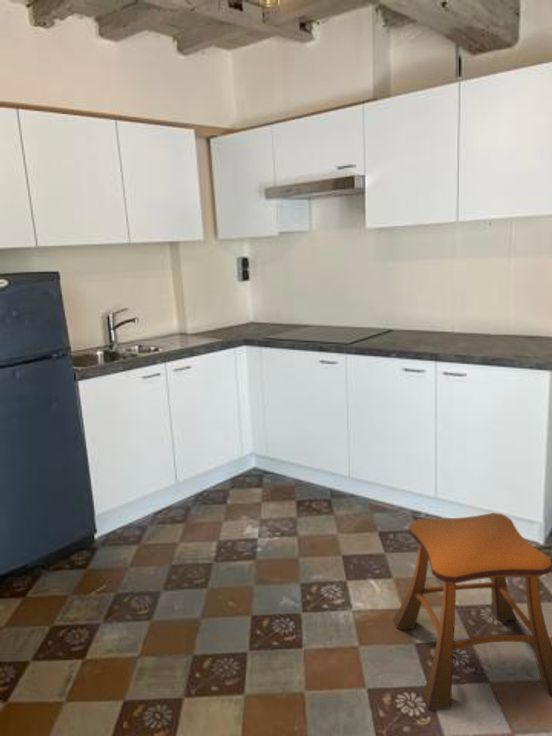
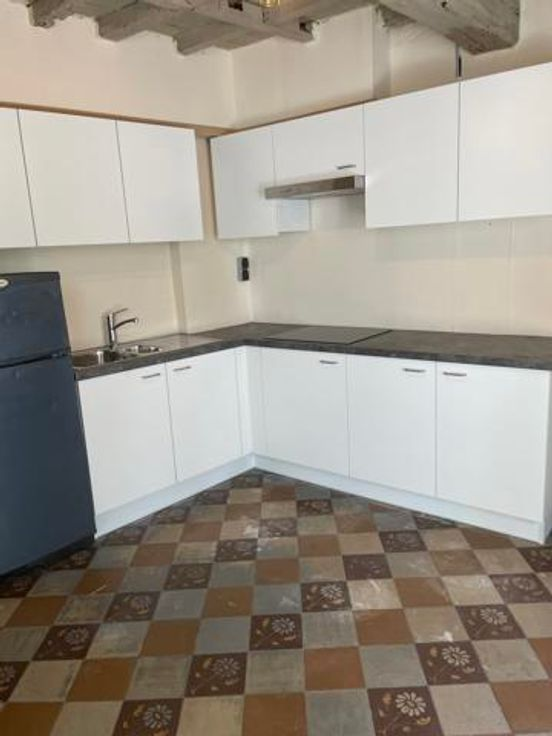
- stool [392,512,552,711]
